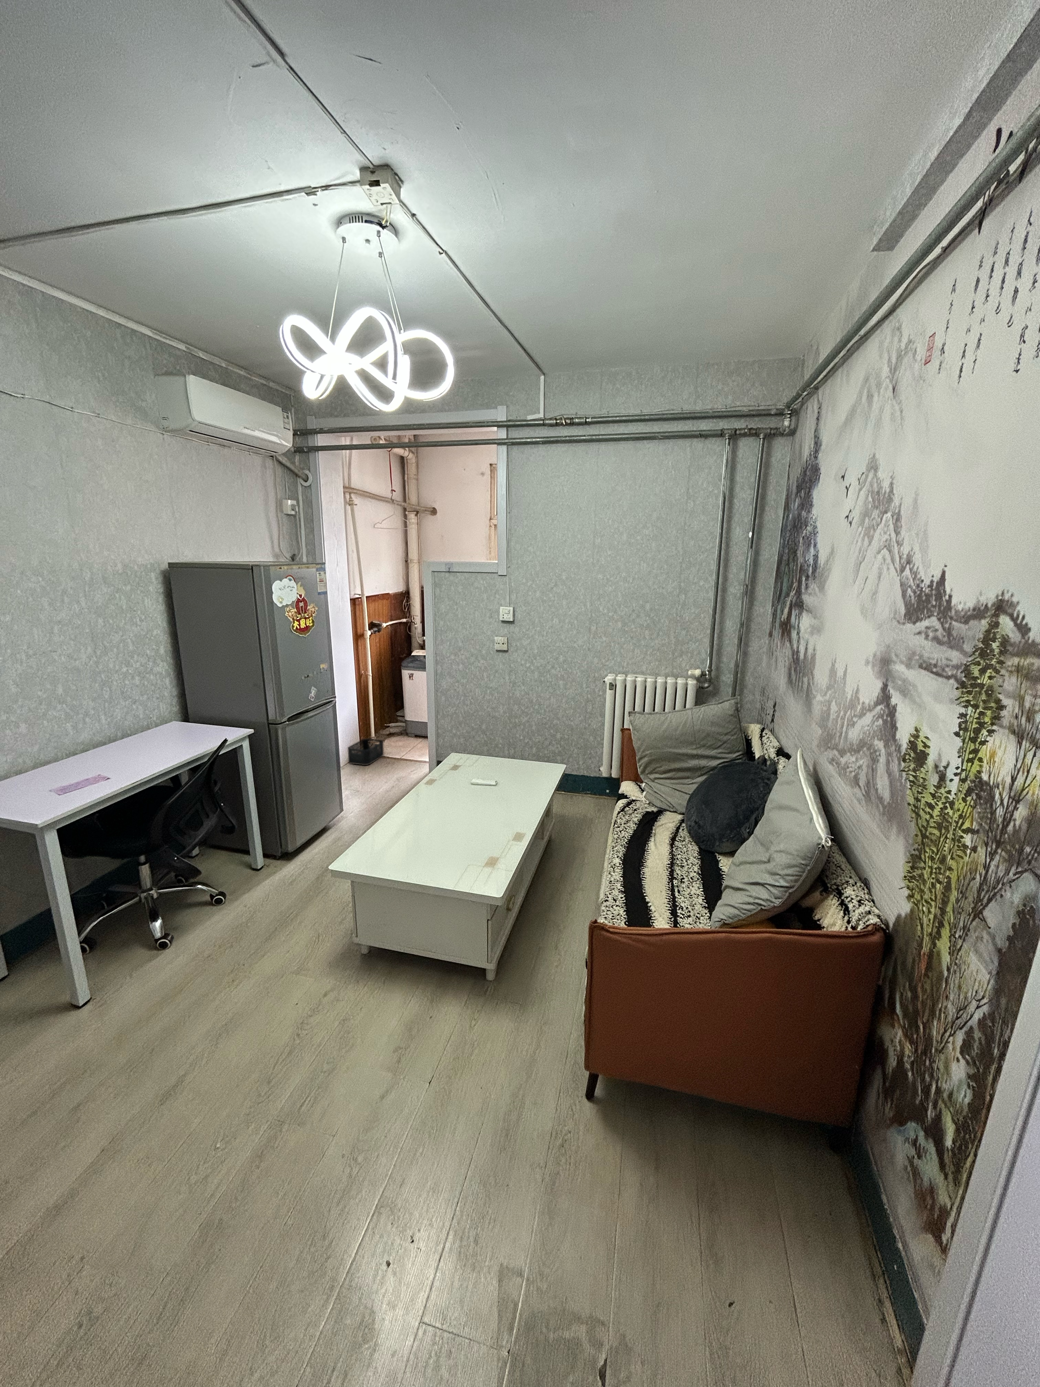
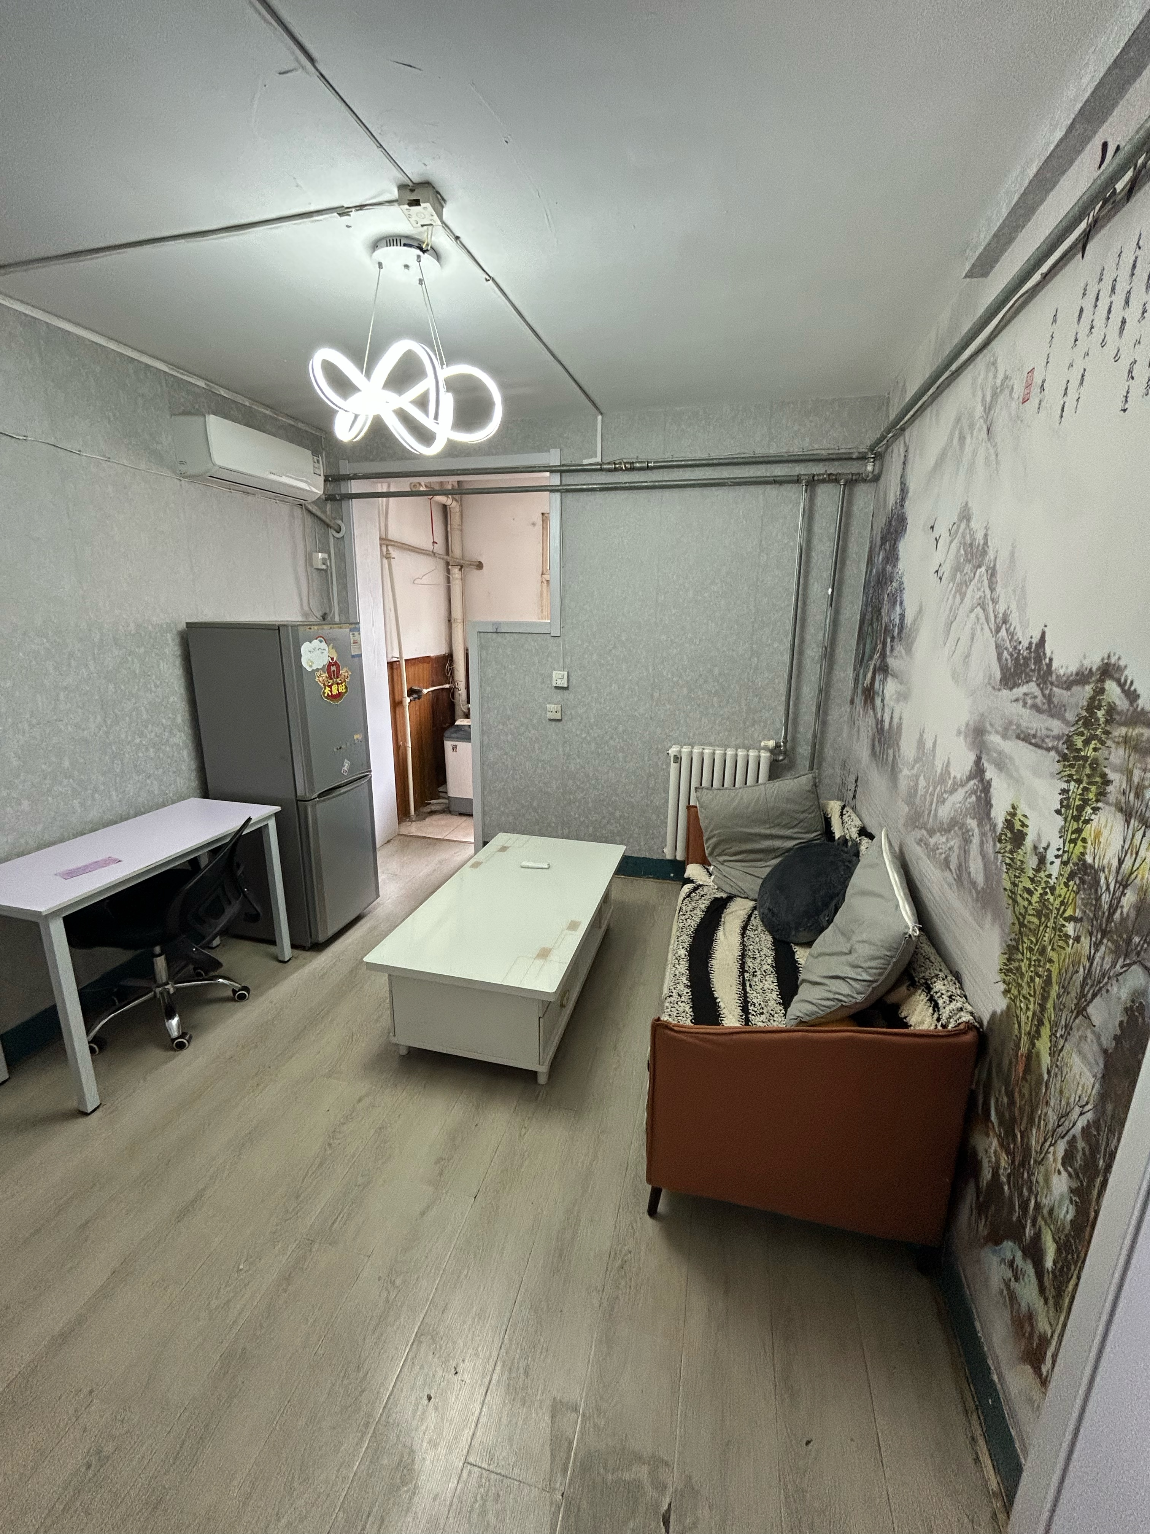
- storage bin [347,738,385,766]
